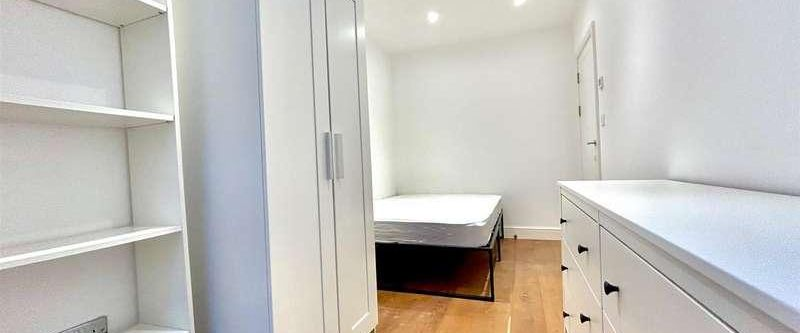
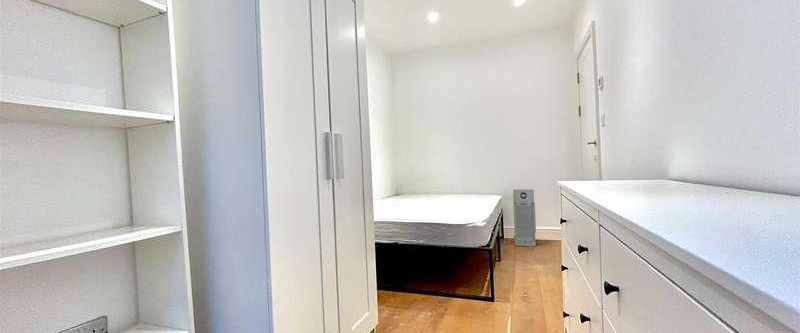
+ air purifier [512,188,537,247]
